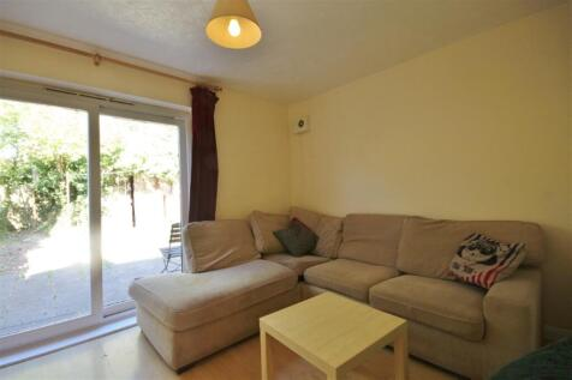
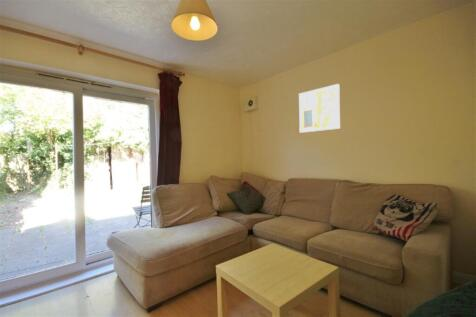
+ wall art [298,83,341,134]
